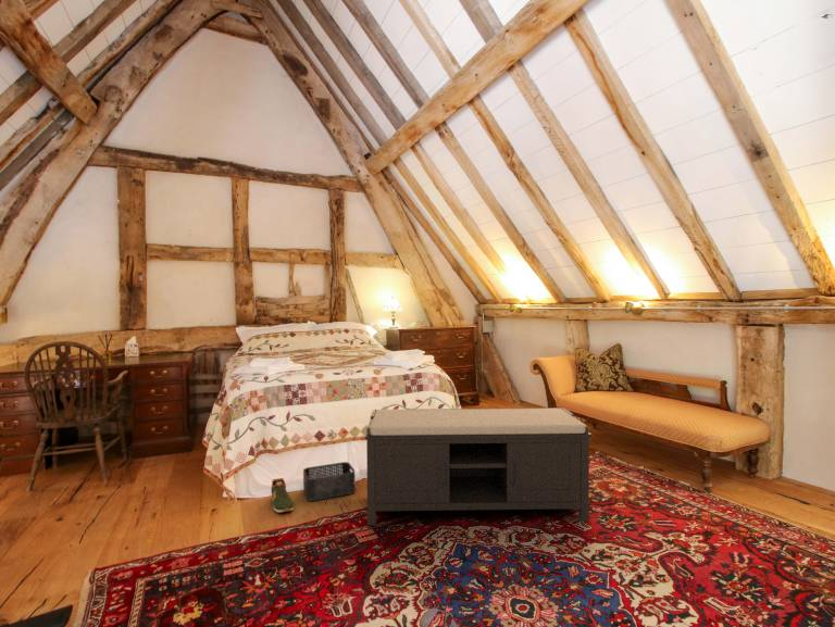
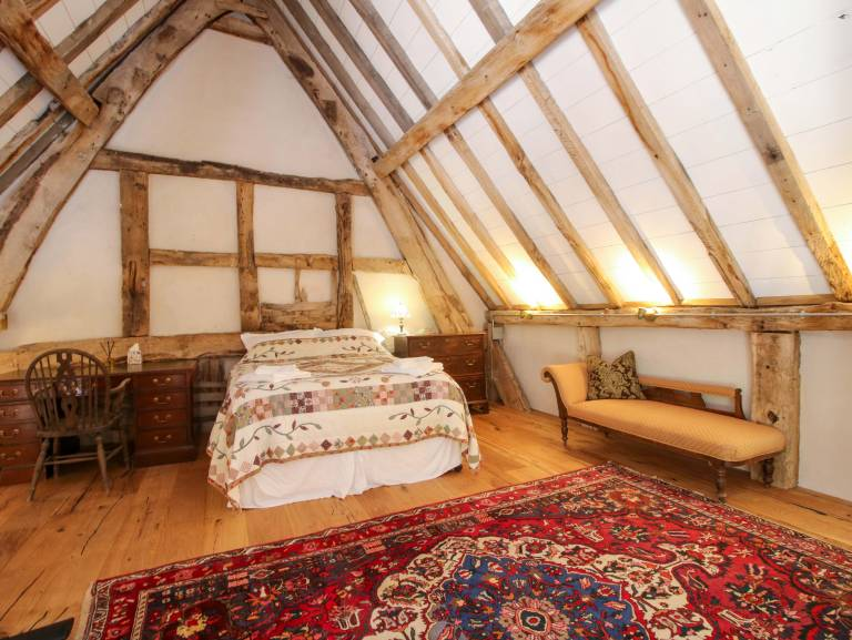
- bench [363,406,593,526]
- storage bin [302,461,357,502]
- shoe [271,477,294,514]
